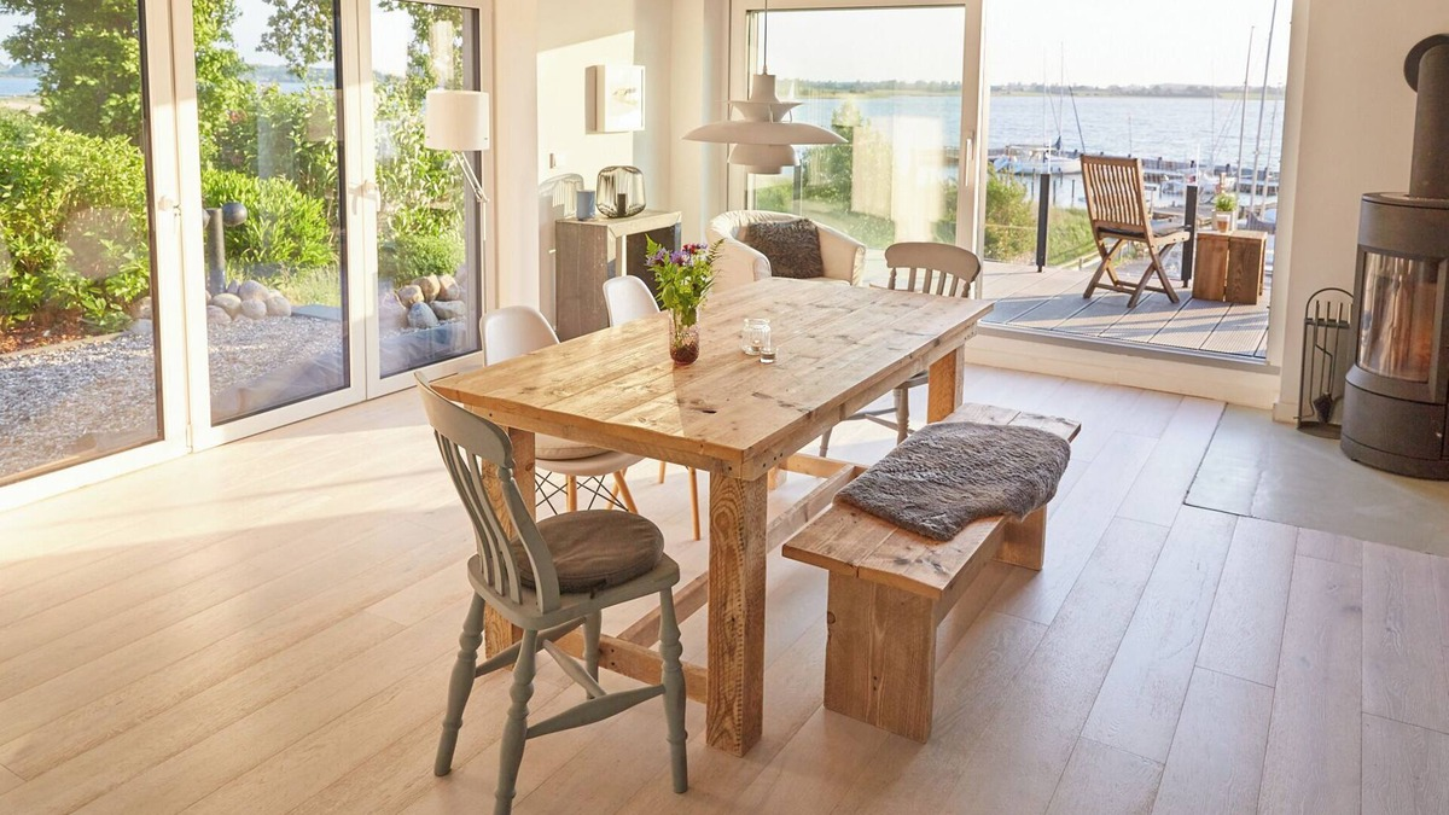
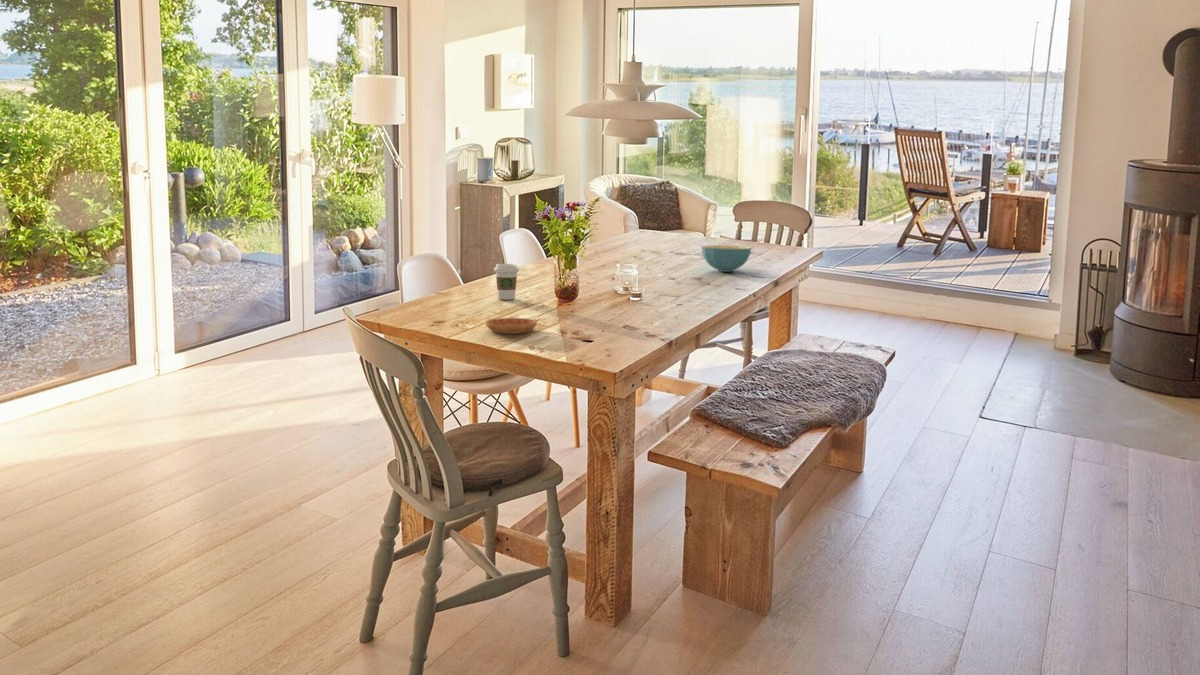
+ cereal bowl [701,244,752,273]
+ saucer [485,317,538,335]
+ coffee cup [493,263,520,301]
